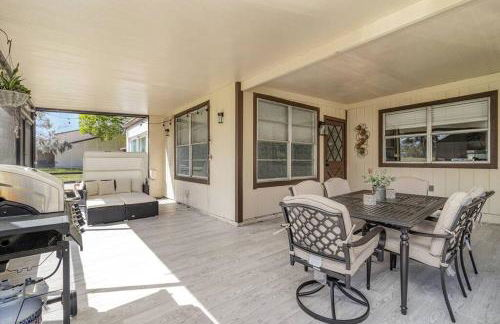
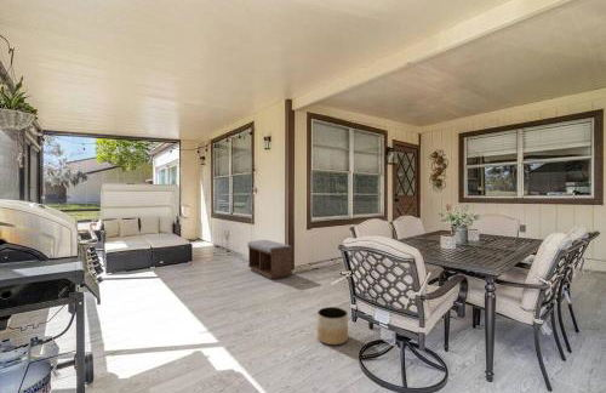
+ bench [247,239,293,280]
+ planter [316,306,349,346]
